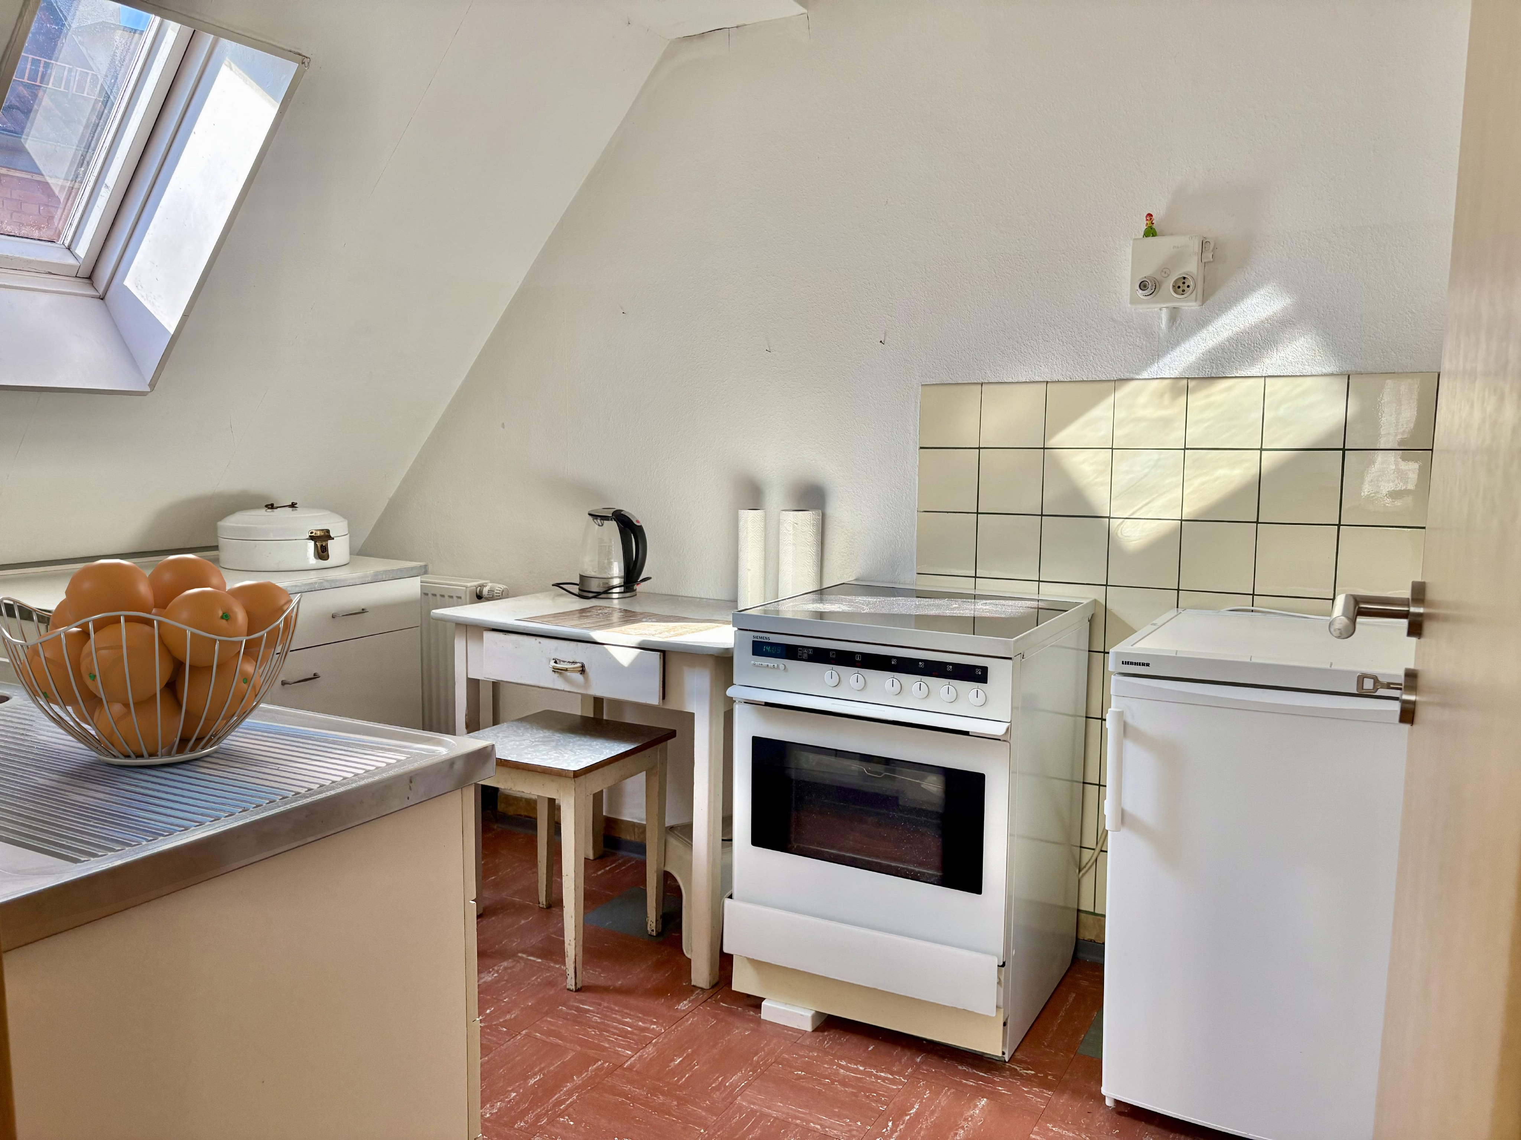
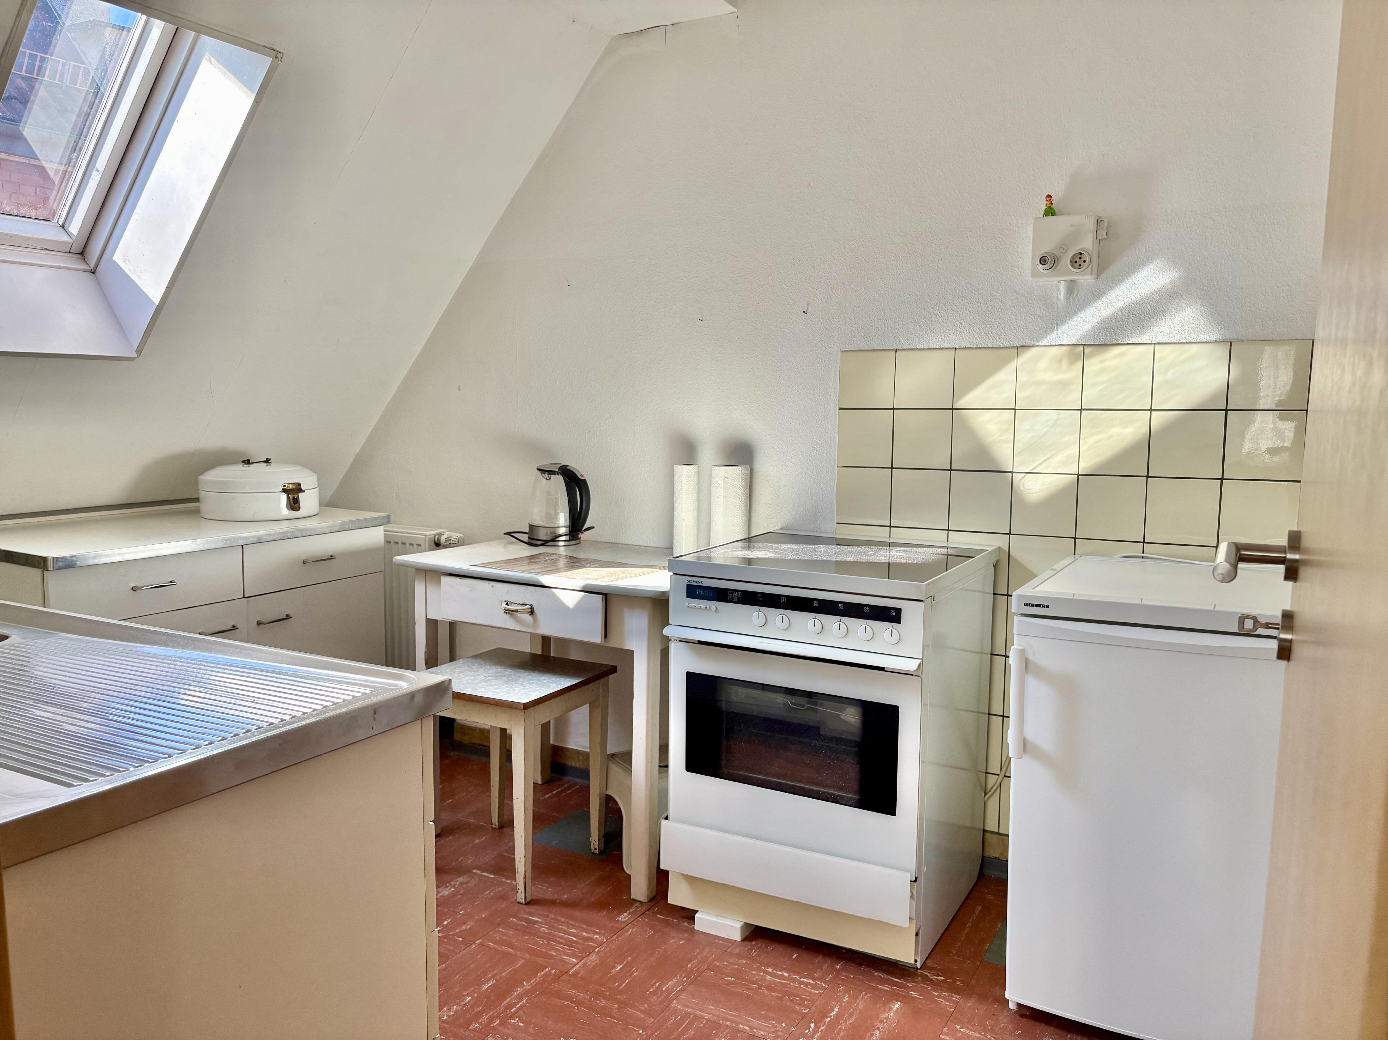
- fruit basket [0,554,303,766]
